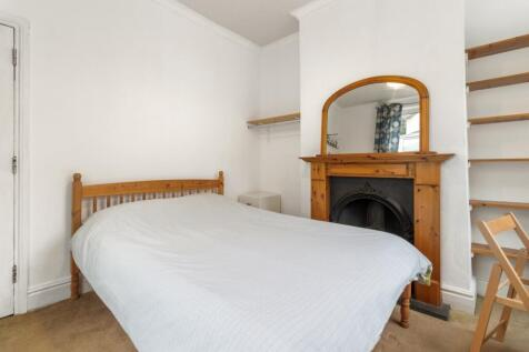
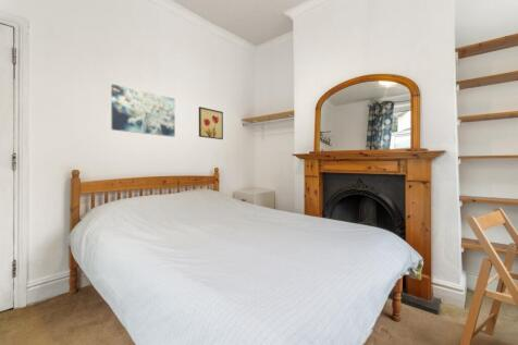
+ wall art [110,83,176,138]
+ wall art [198,106,224,140]
